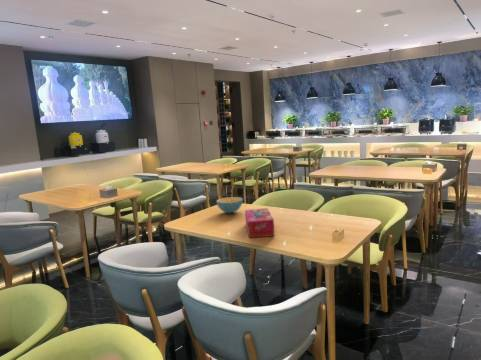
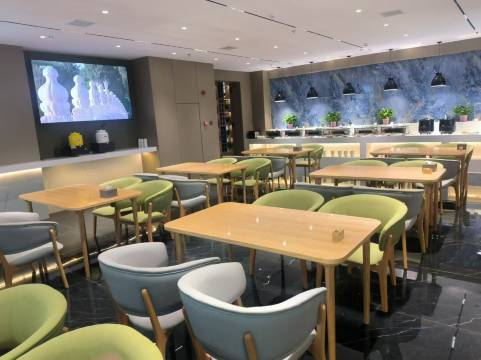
- tissue box [244,207,276,239]
- cereal bowl [215,196,244,214]
